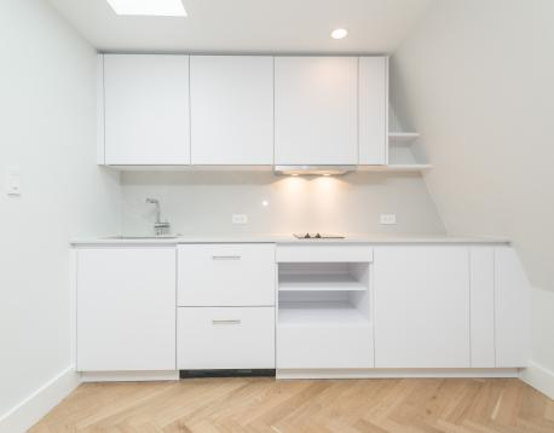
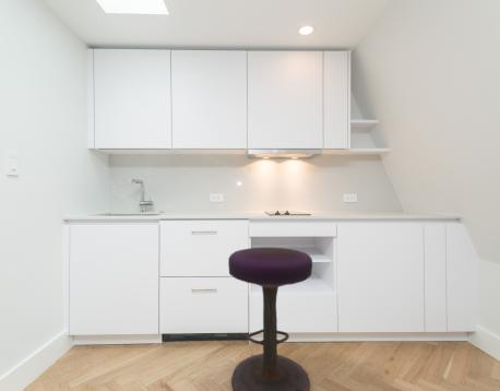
+ stool [227,247,313,391]
